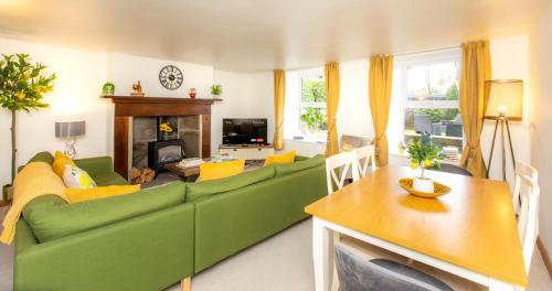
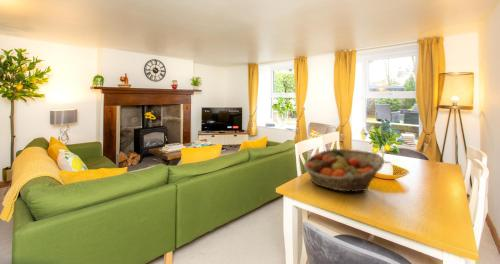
+ fruit basket [302,148,385,193]
